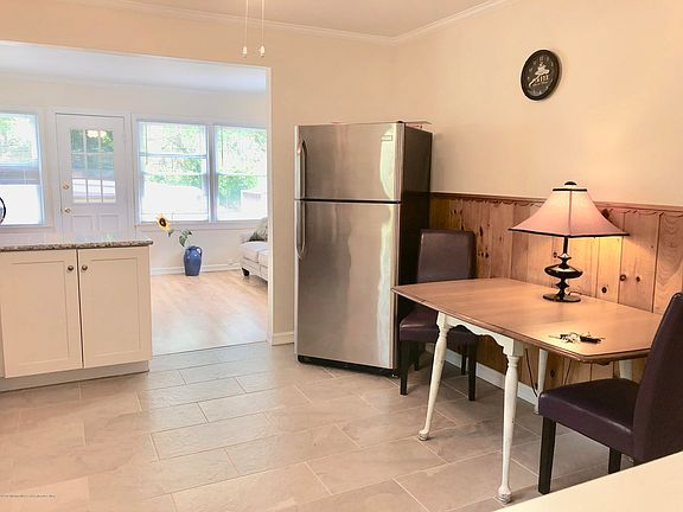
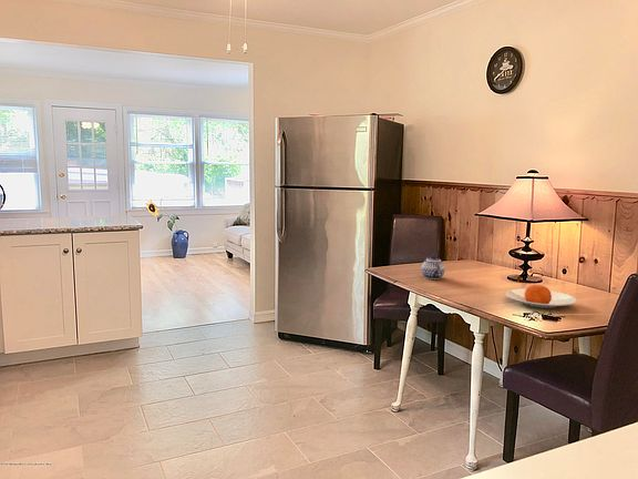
+ plate [505,284,578,309]
+ teapot [421,254,446,281]
